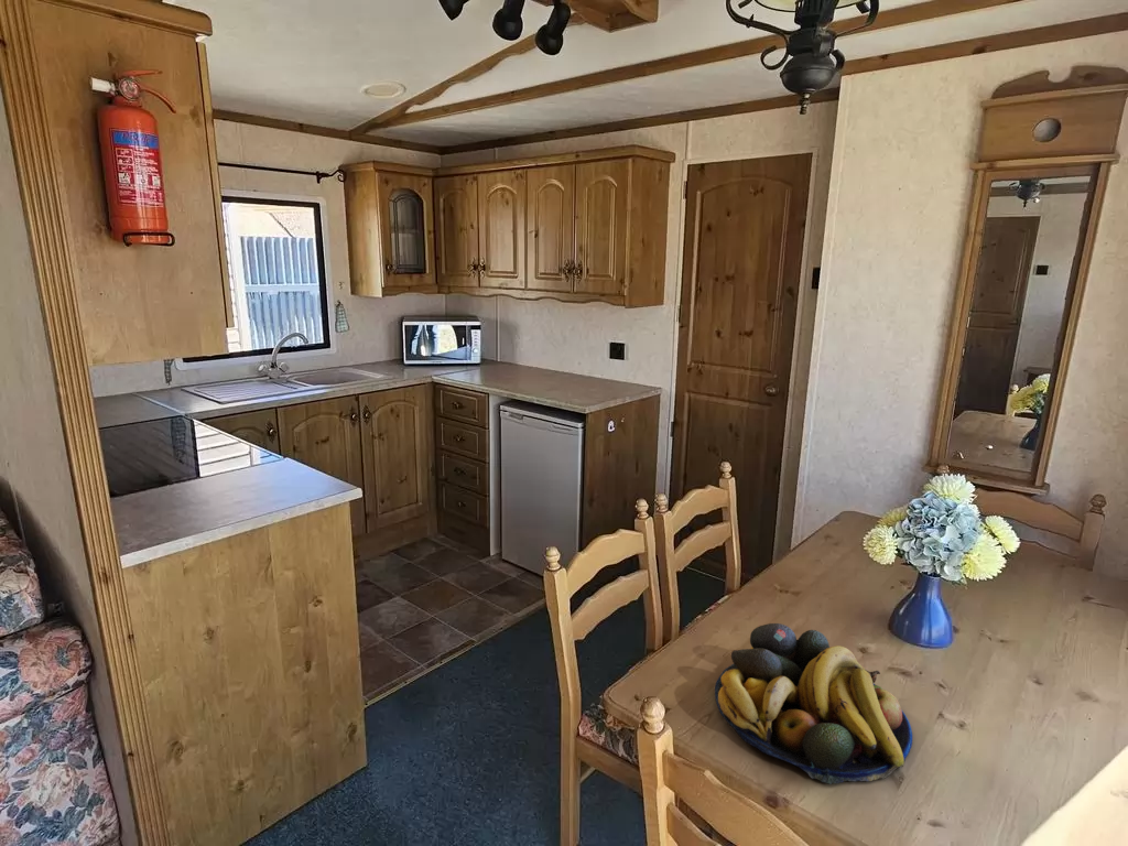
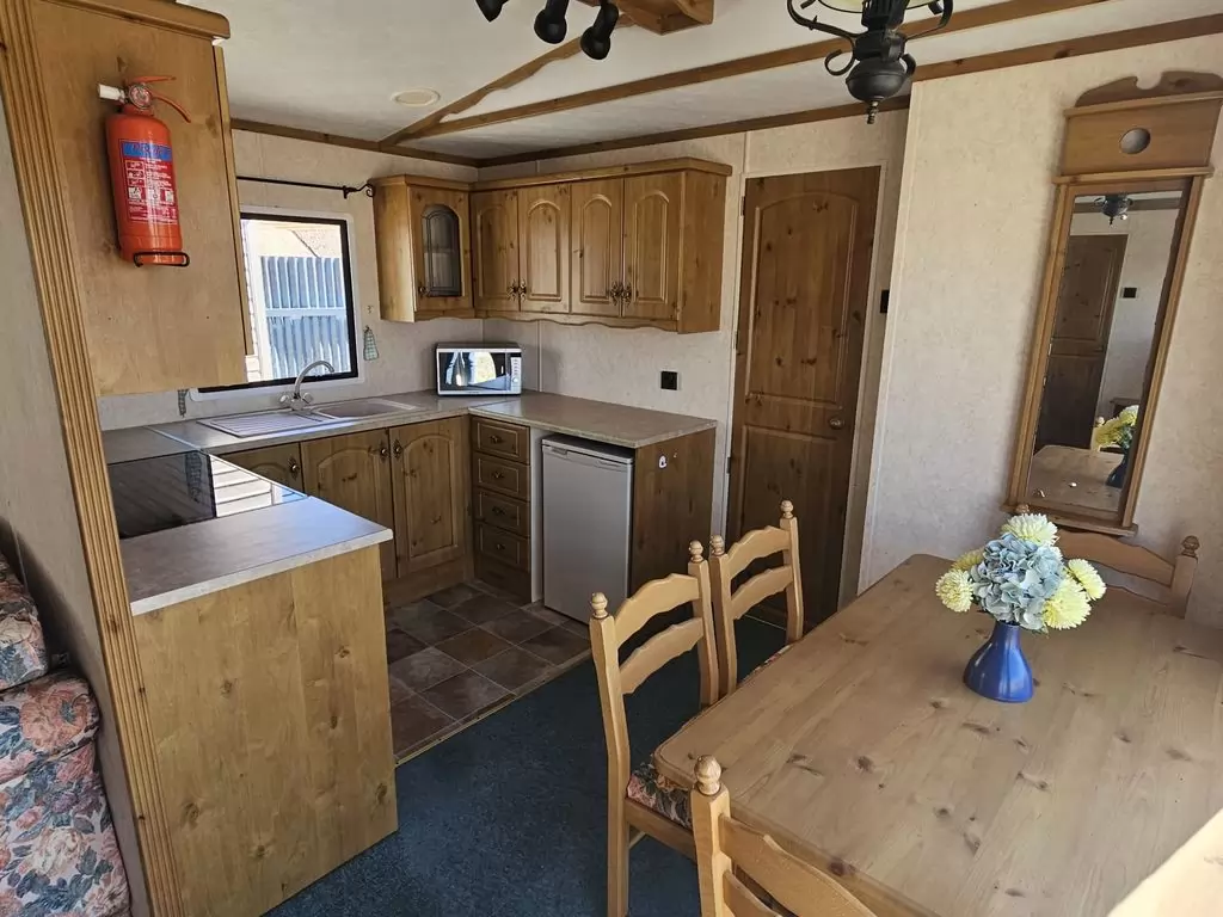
- fruit bowl [714,622,913,785]
